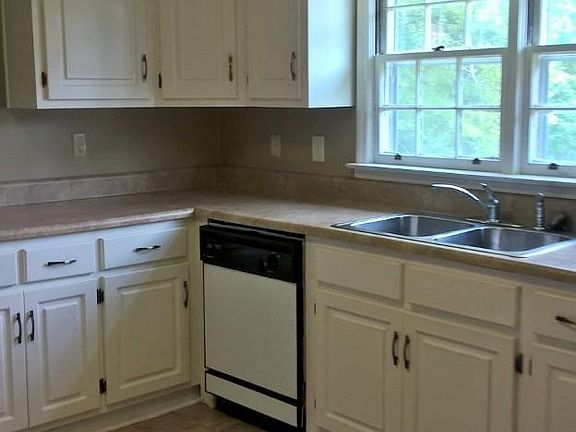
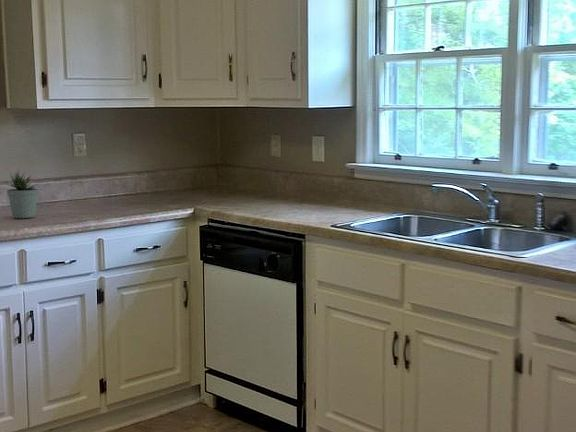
+ potted plant [5,169,39,219]
